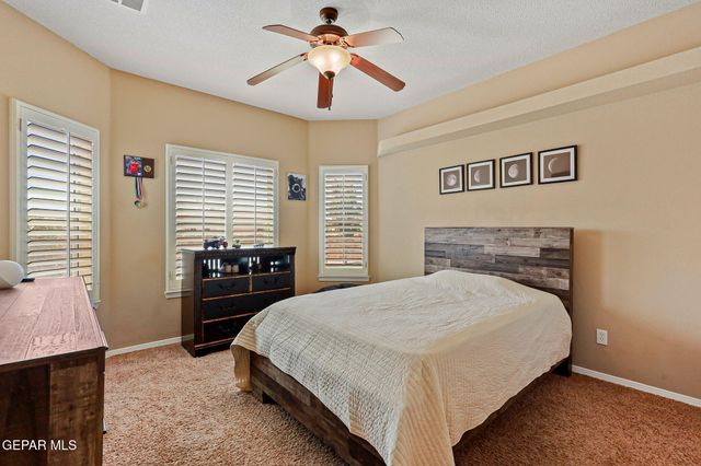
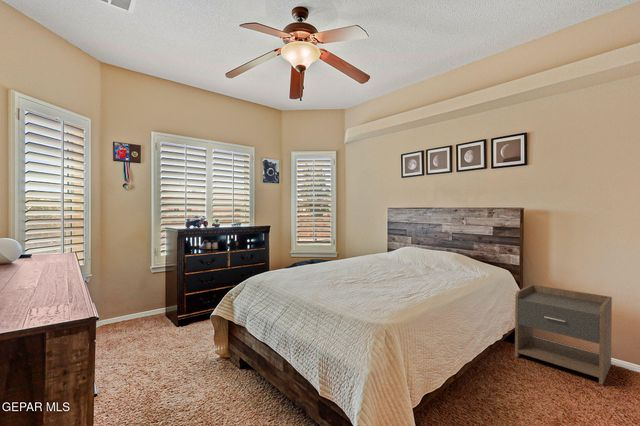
+ nightstand [514,283,613,386]
